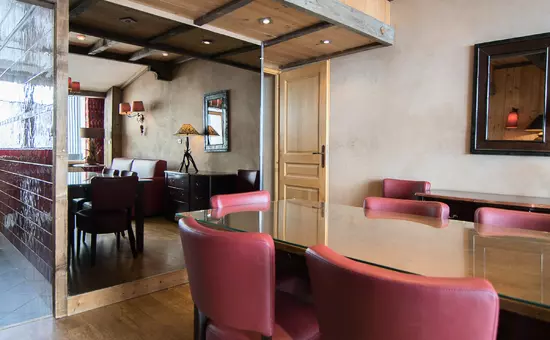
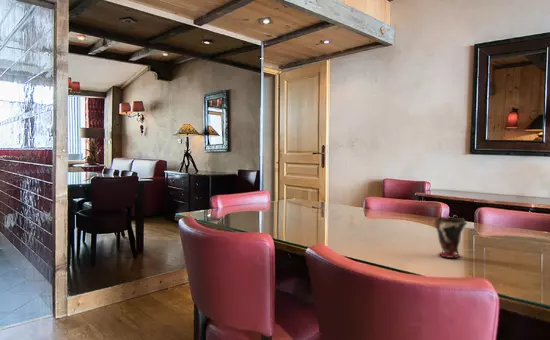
+ cup [433,215,468,259]
